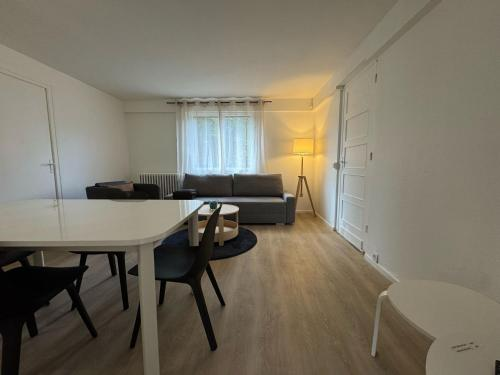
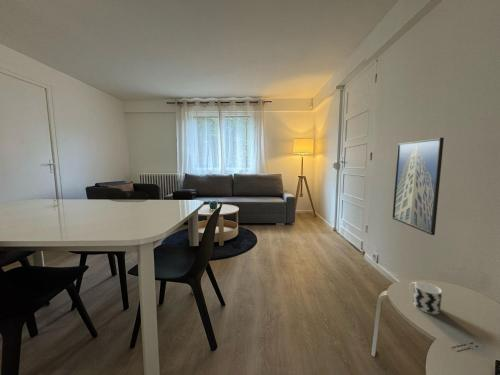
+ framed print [391,137,445,236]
+ cup [408,281,443,315]
